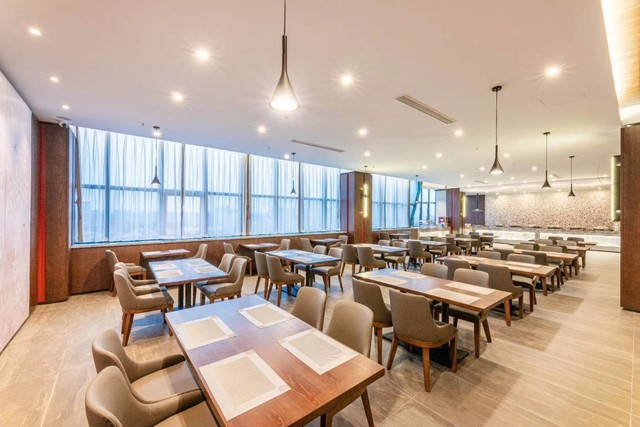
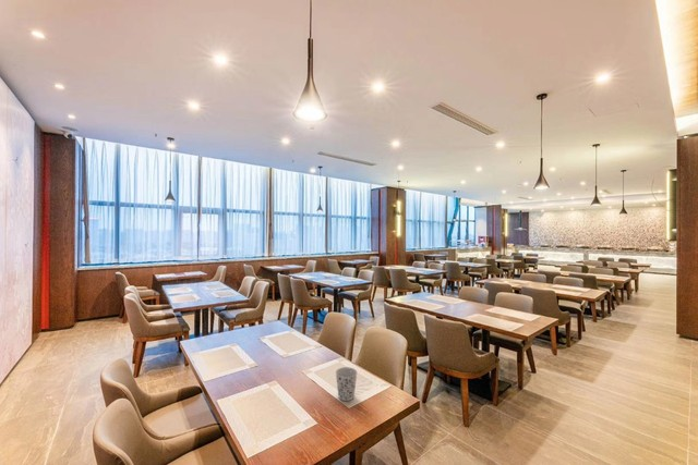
+ cup [335,366,359,402]
